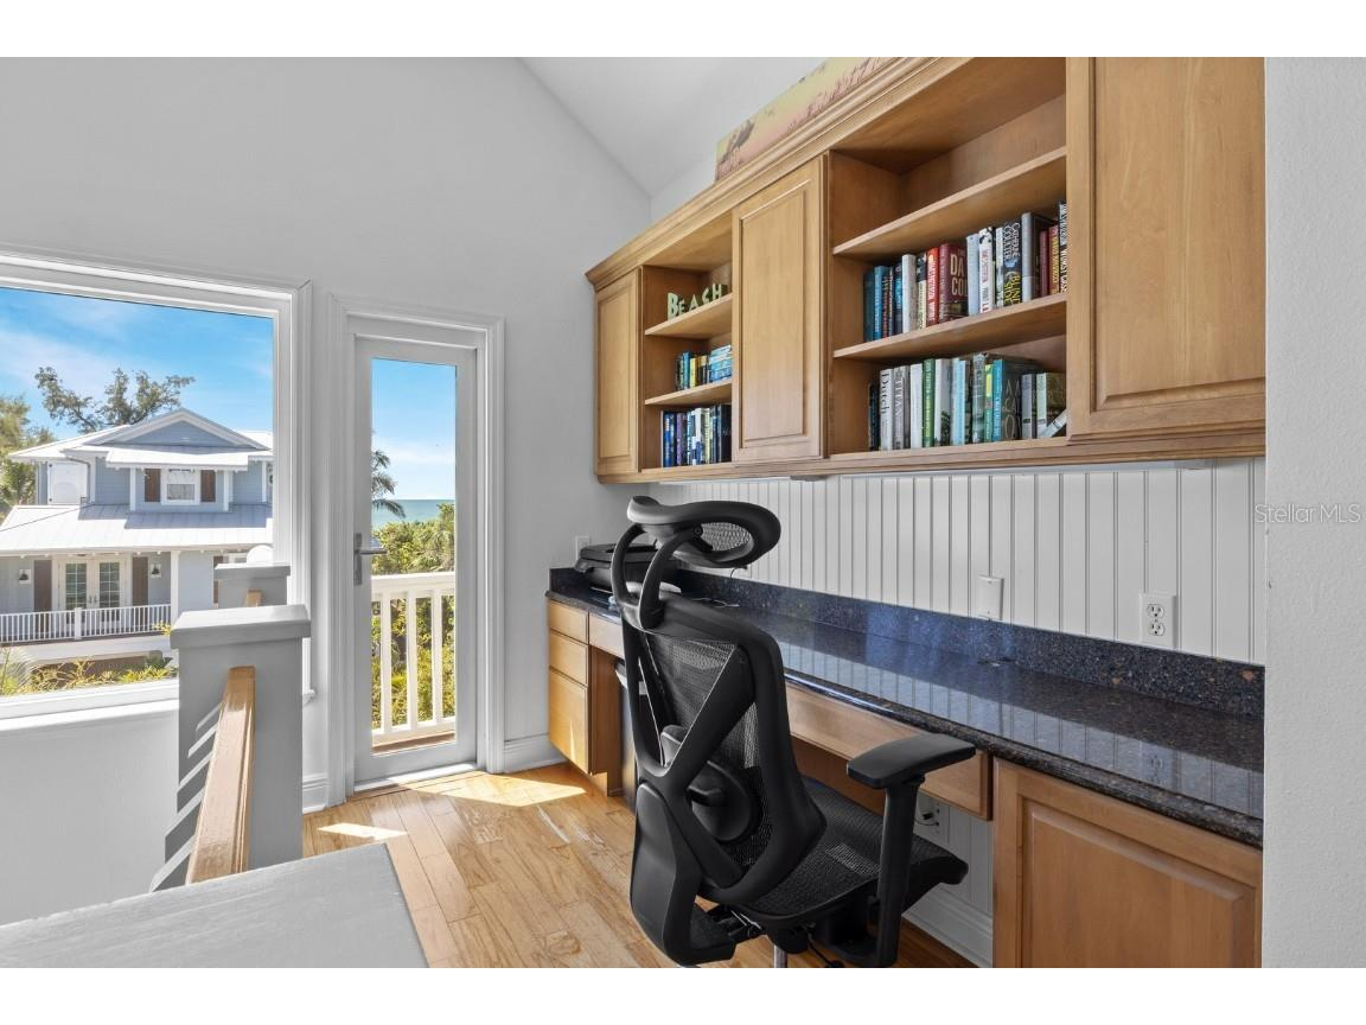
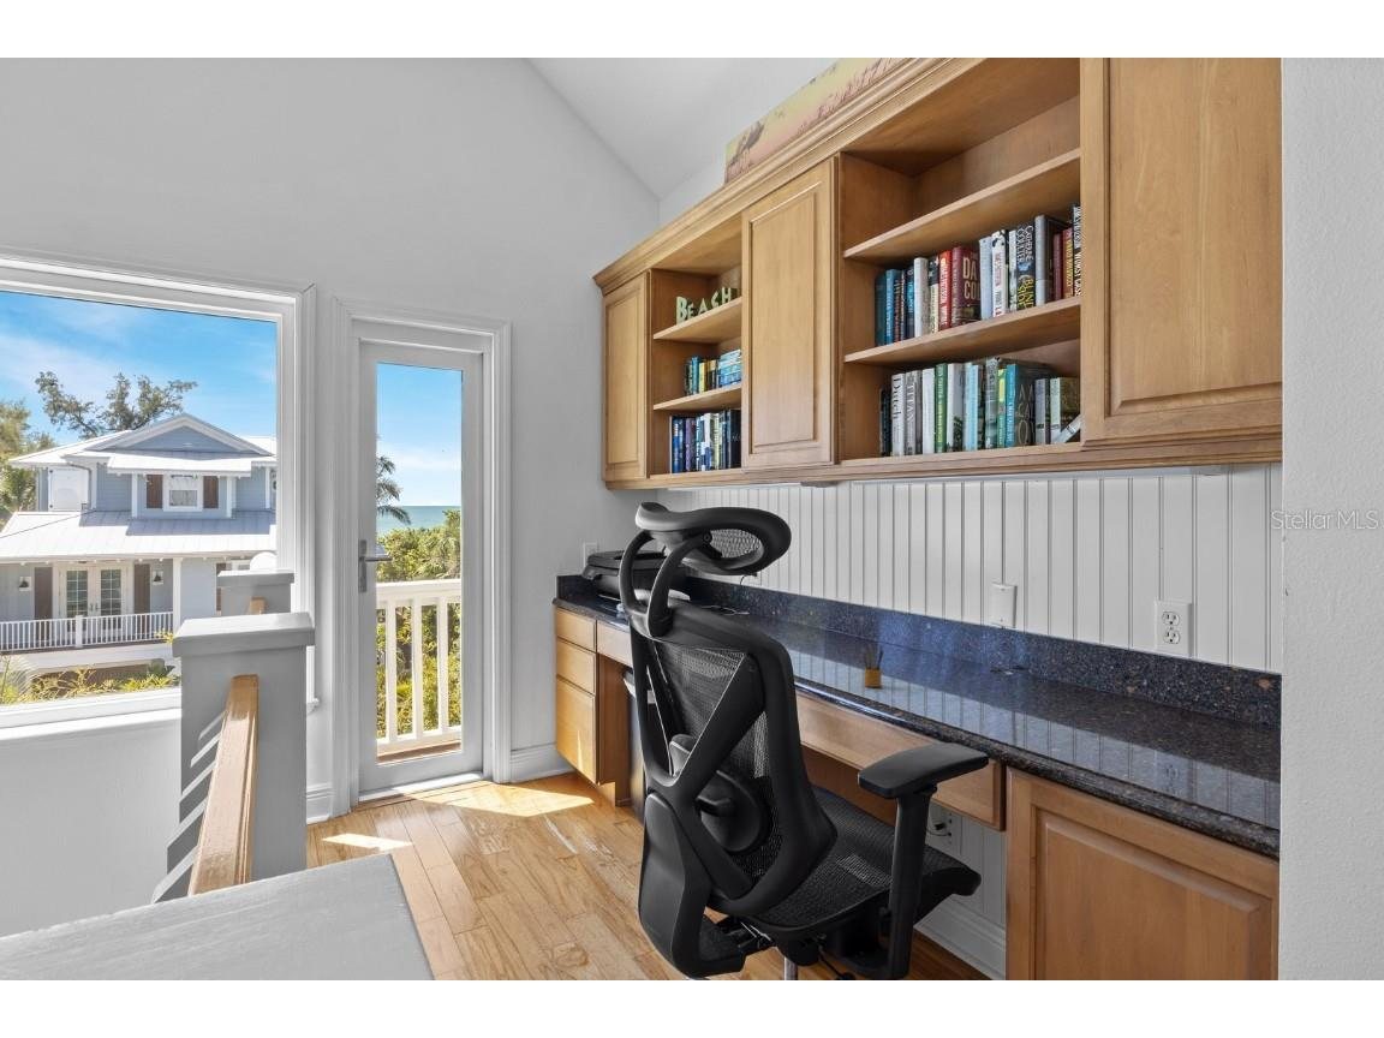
+ pencil box [861,642,885,688]
